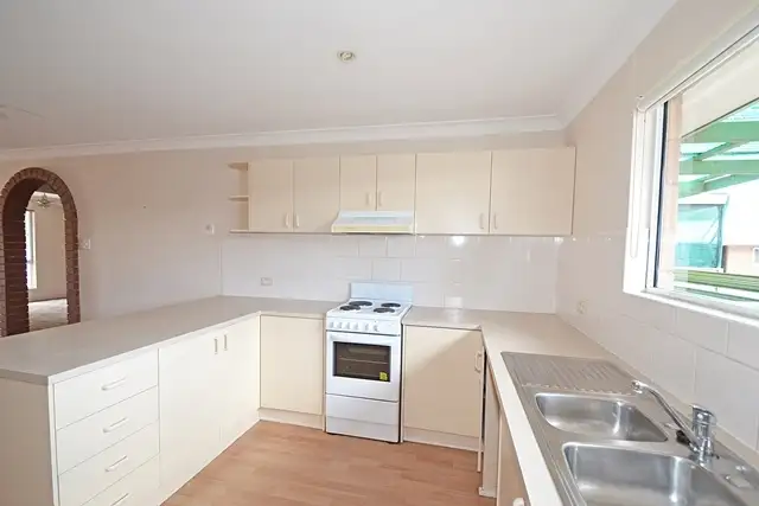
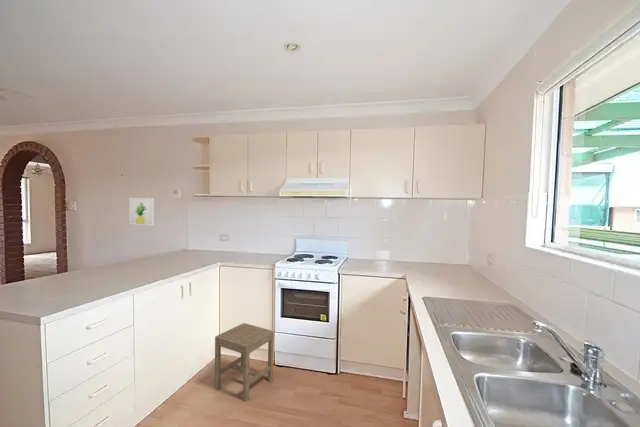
+ wall art [128,197,155,226]
+ stool [214,322,275,402]
